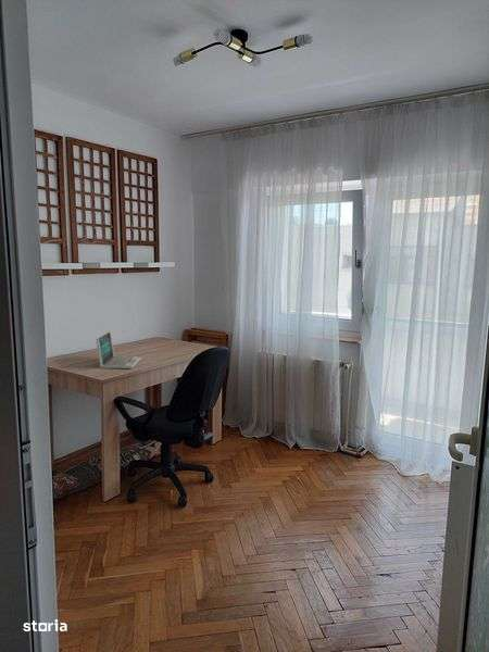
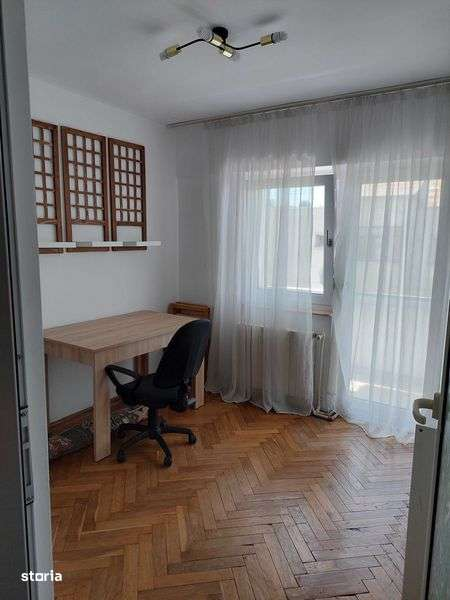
- laptop computer [95,330,142,369]
